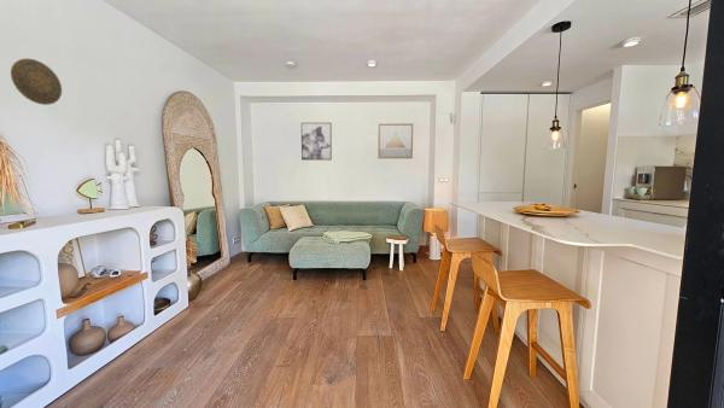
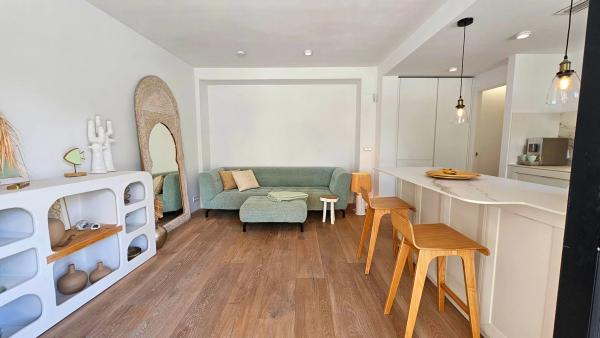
- decorative plate [10,58,63,106]
- wall art [376,123,414,159]
- wall art [300,122,333,162]
